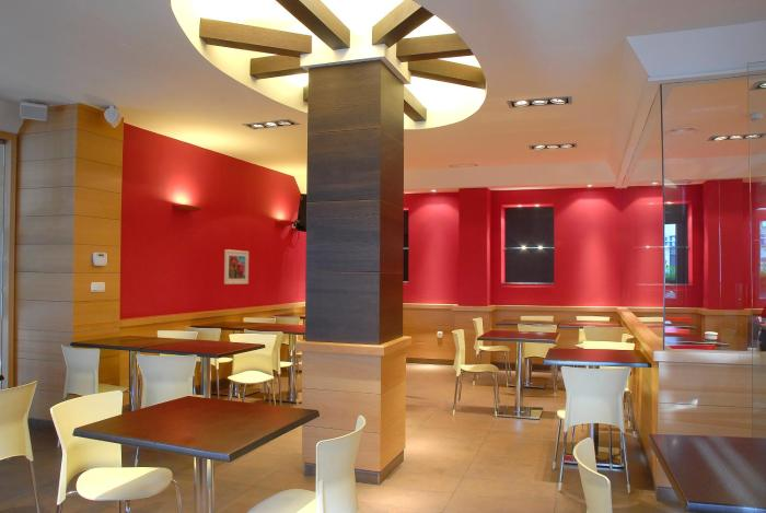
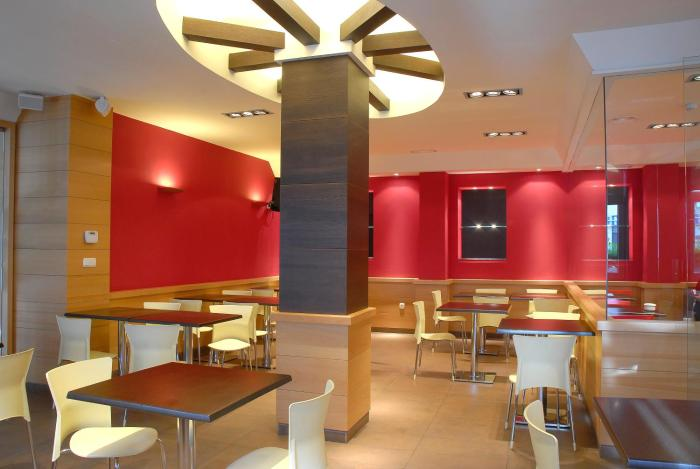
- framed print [223,248,249,285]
